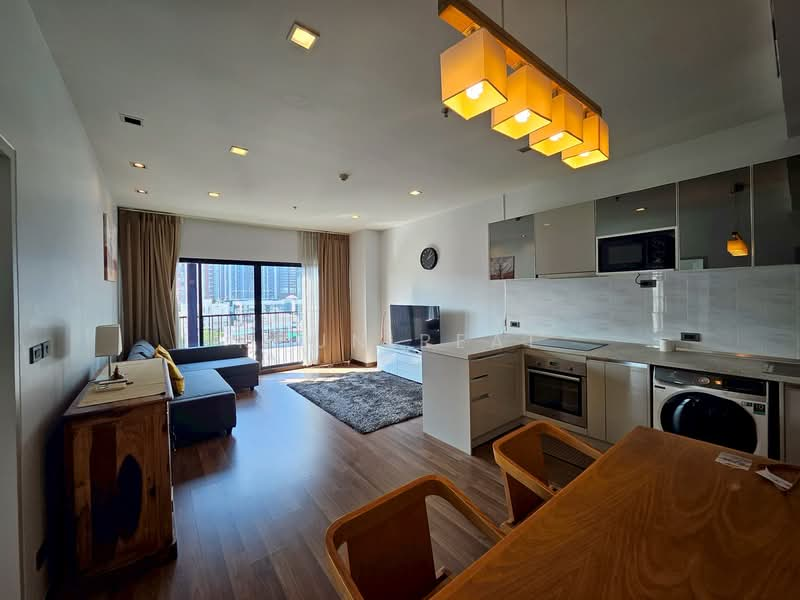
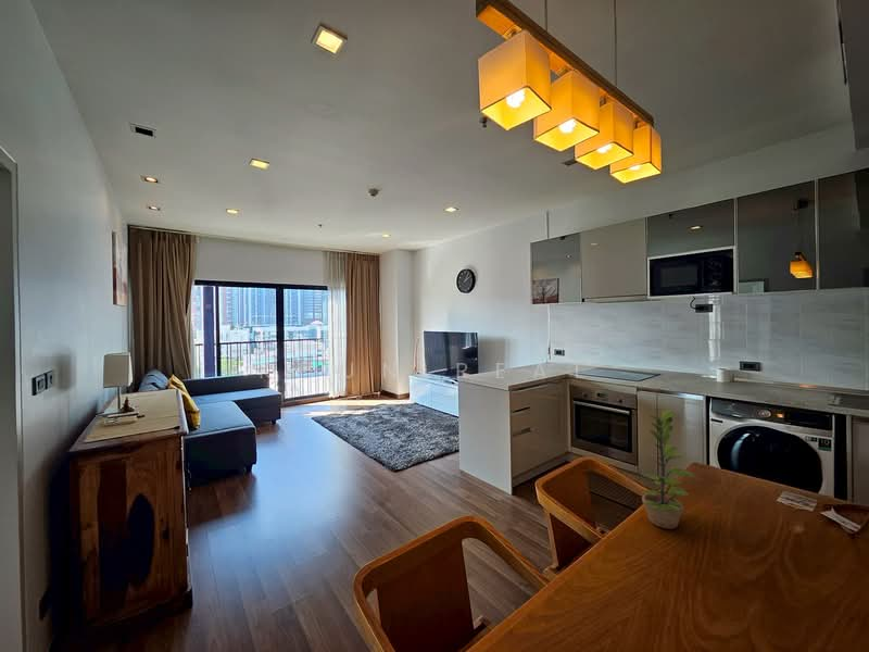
+ plant [641,409,695,530]
